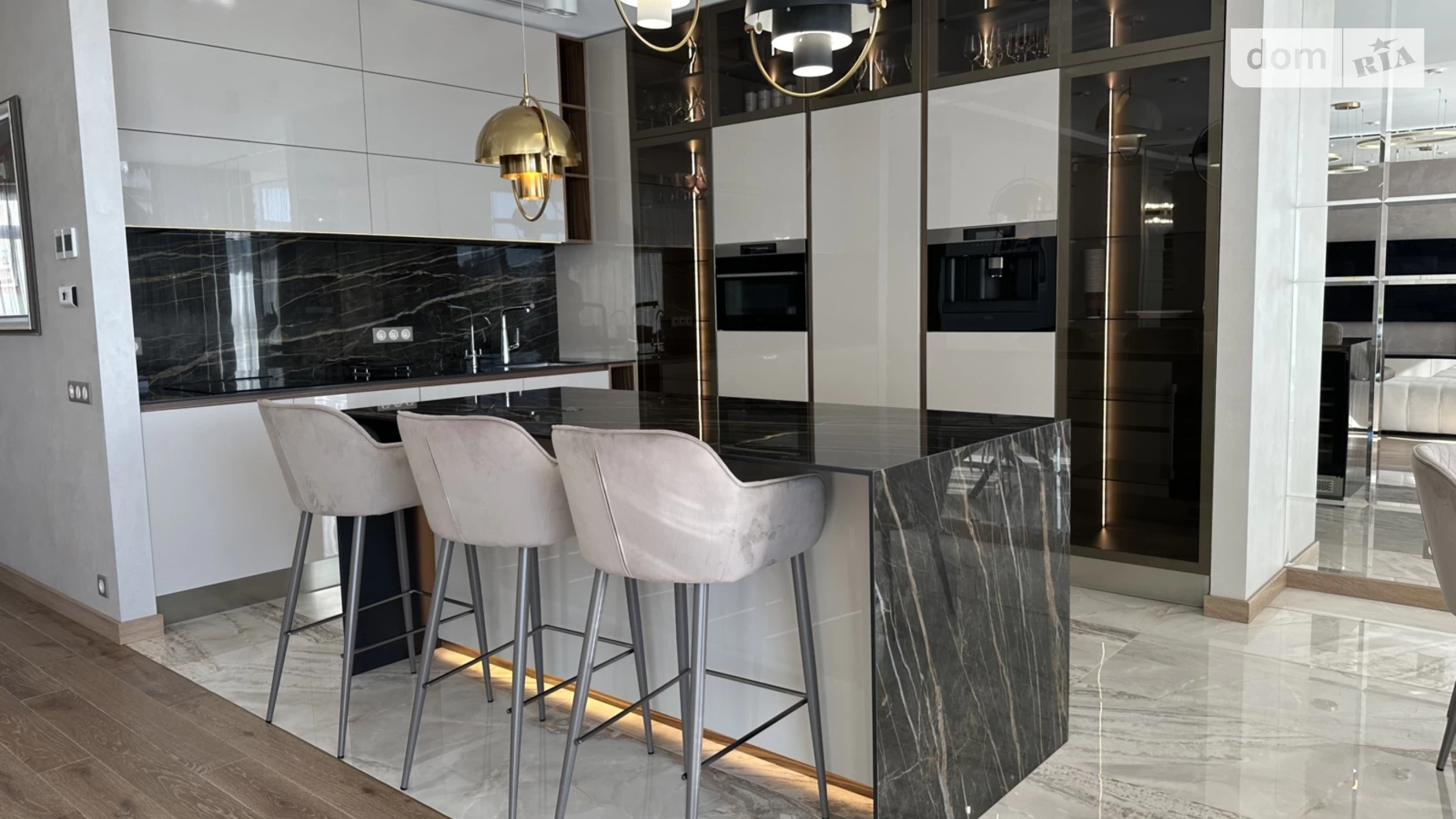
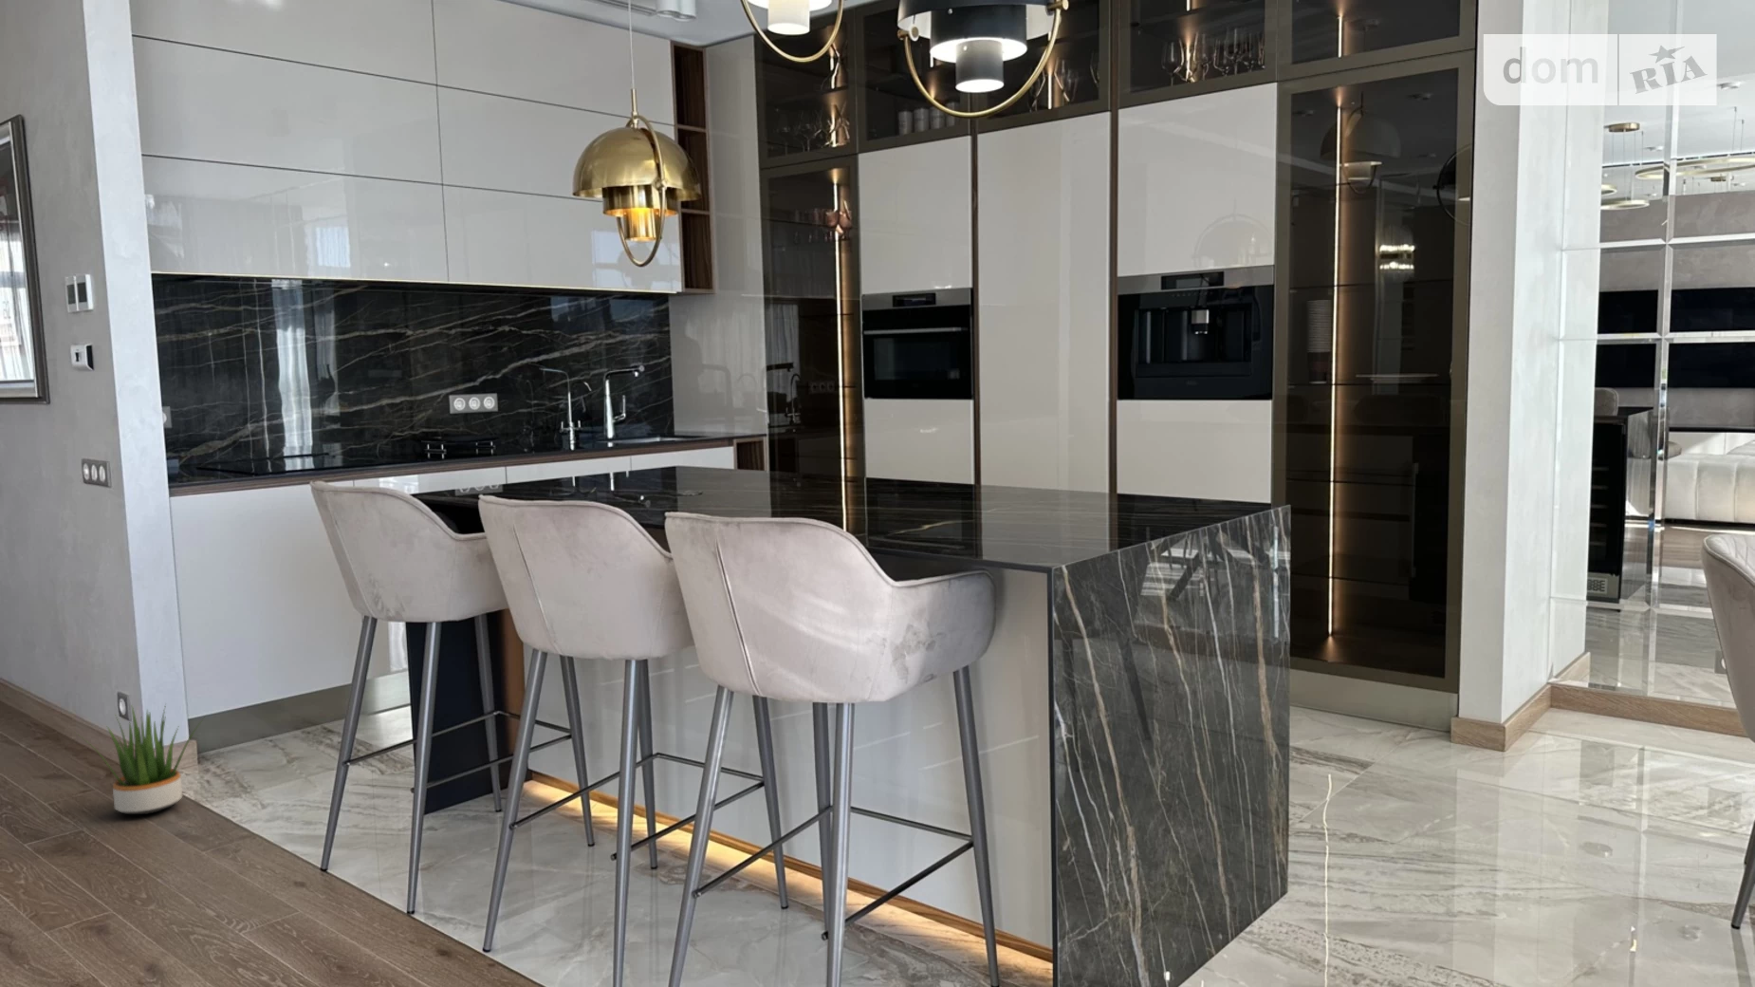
+ potted plant [75,703,209,815]
